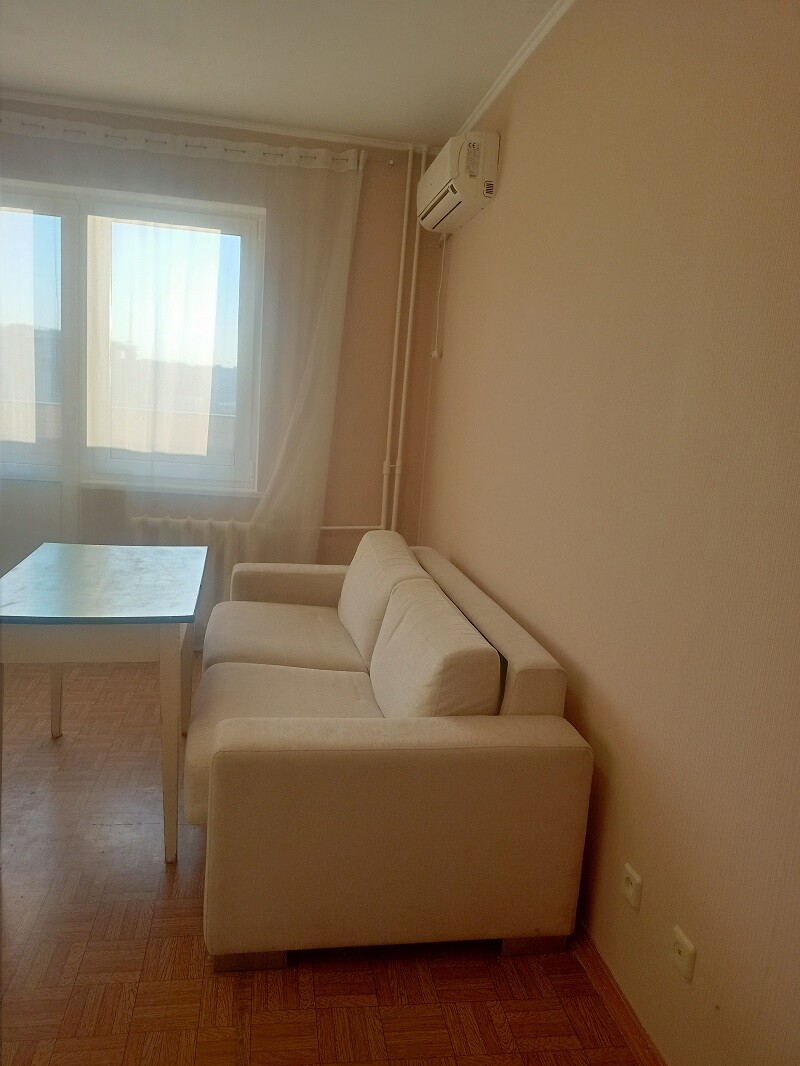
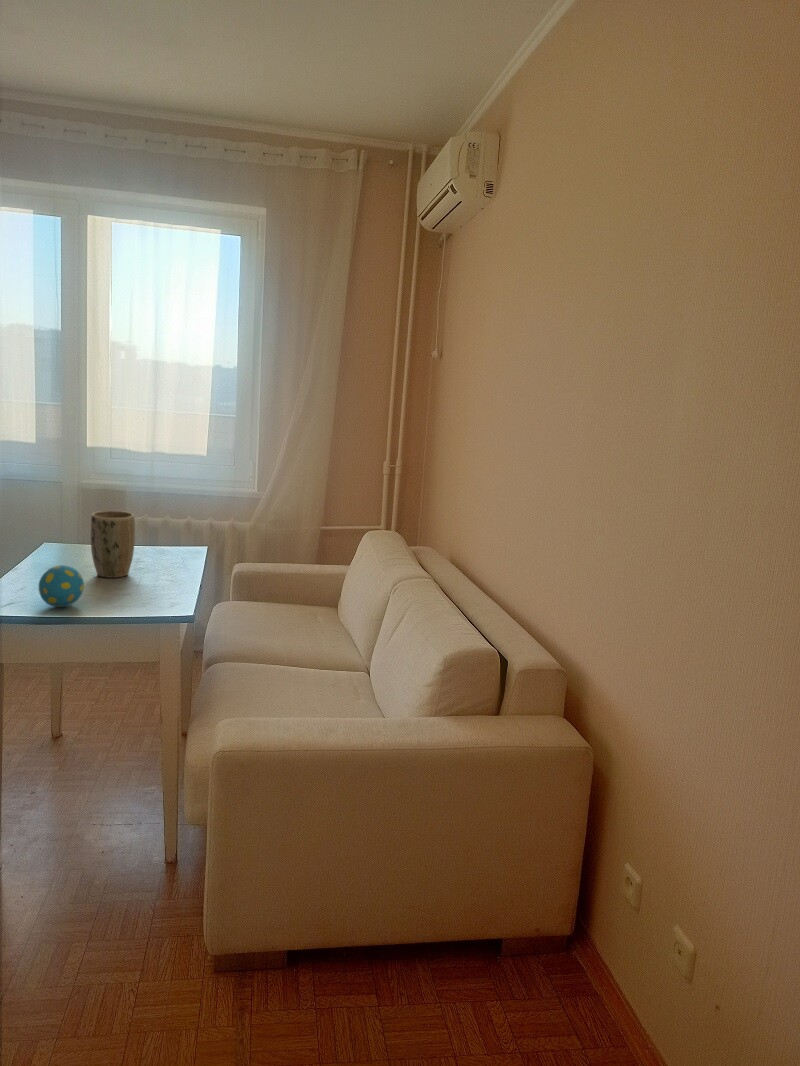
+ plant pot [90,510,136,579]
+ decorative egg [38,564,85,608]
